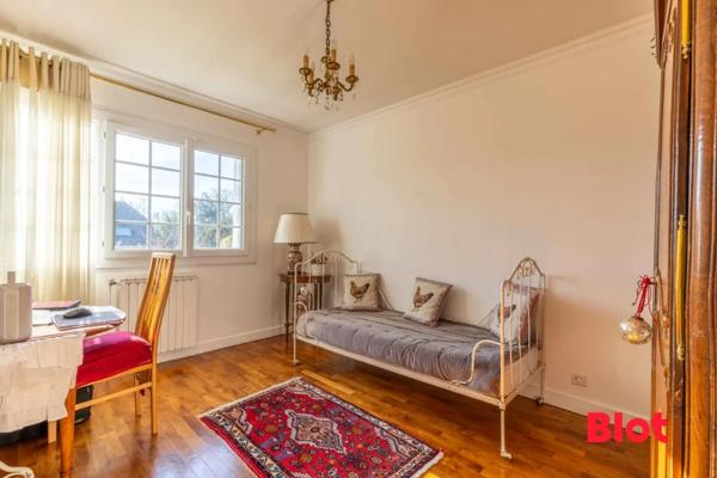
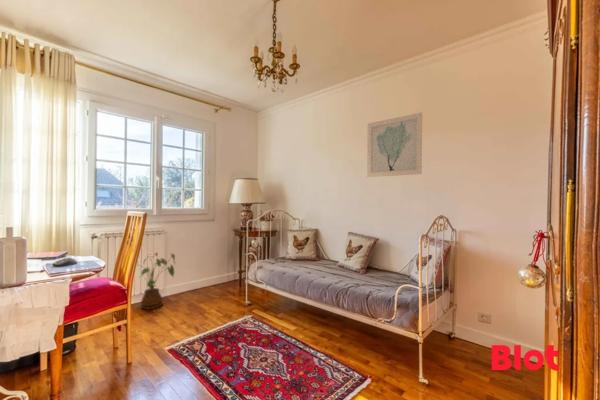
+ house plant [136,251,176,311]
+ wall art [366,111,423,178]
